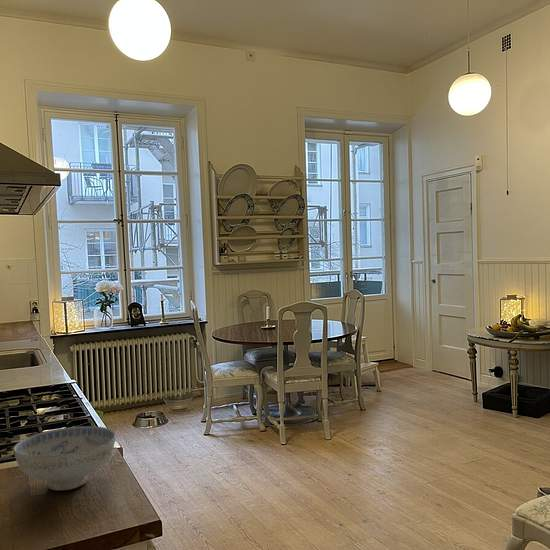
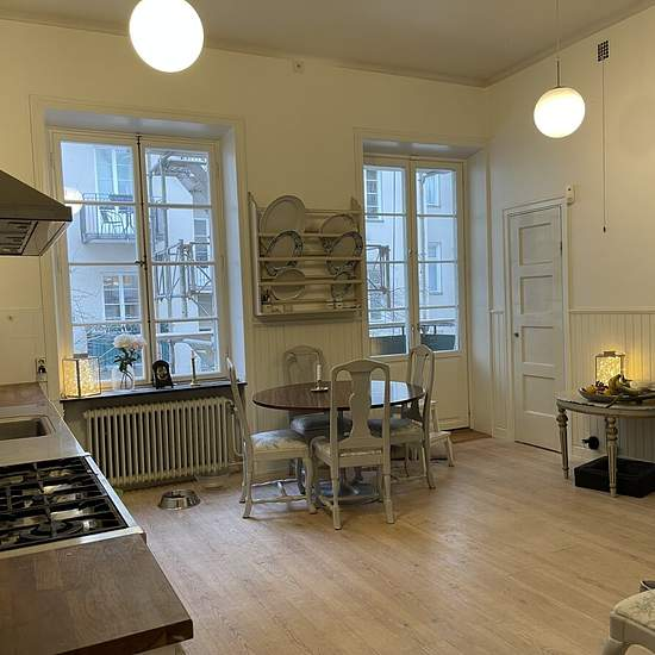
- ceramic bowl [13,425,116,492]
